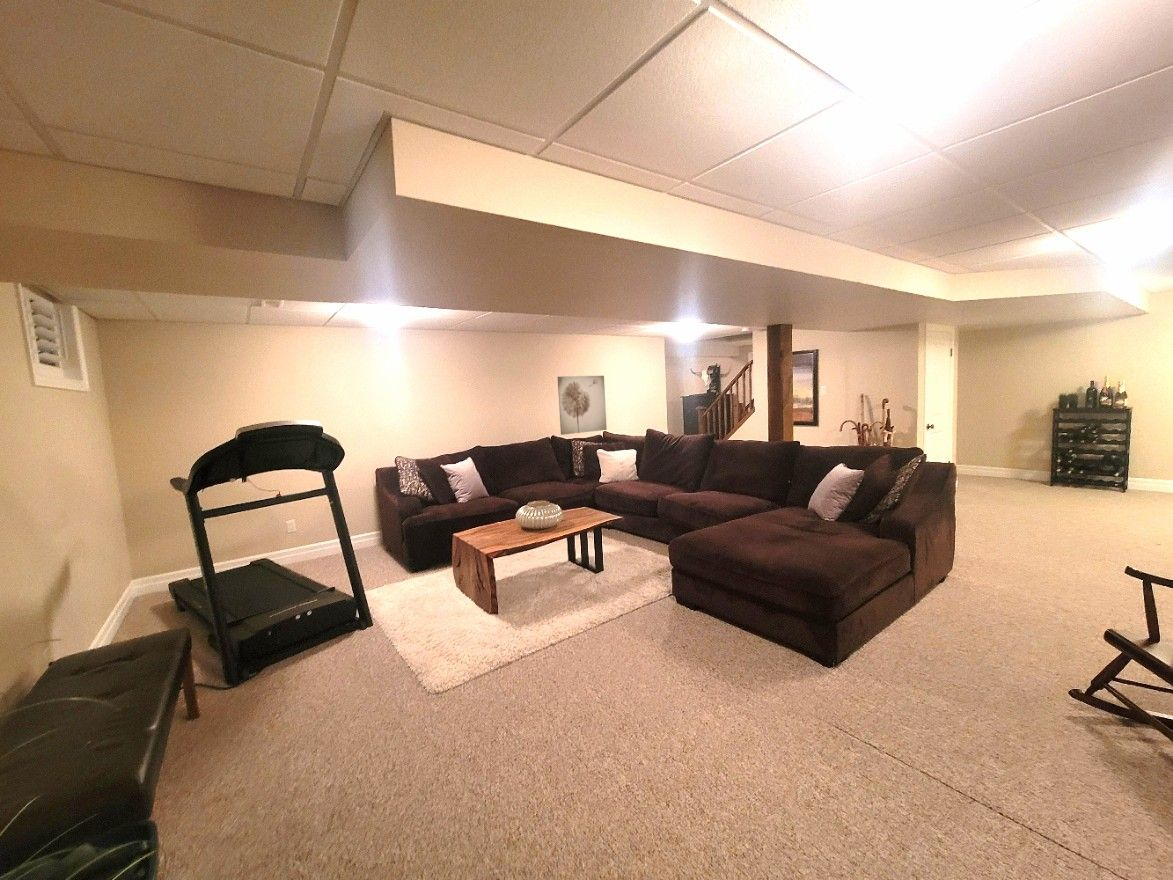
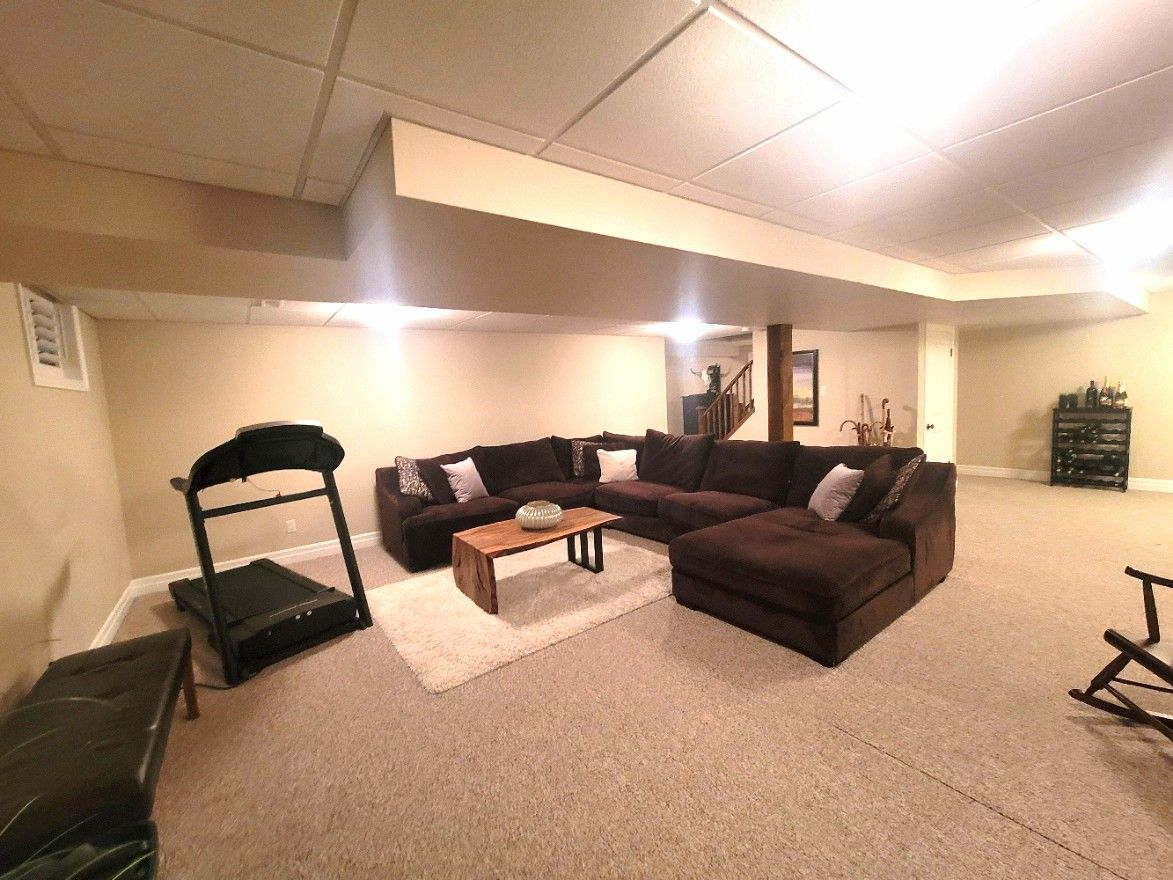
- wall art [557,375,608,436]
